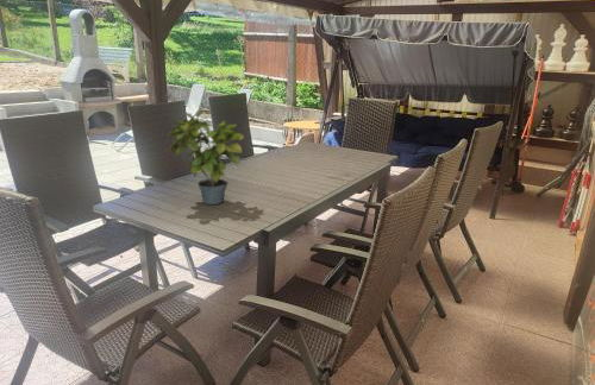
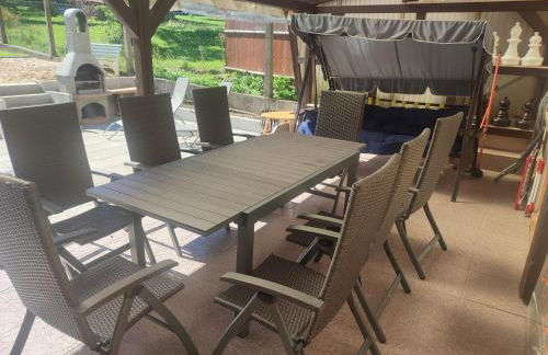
- potted plant [165,109,245,206]
